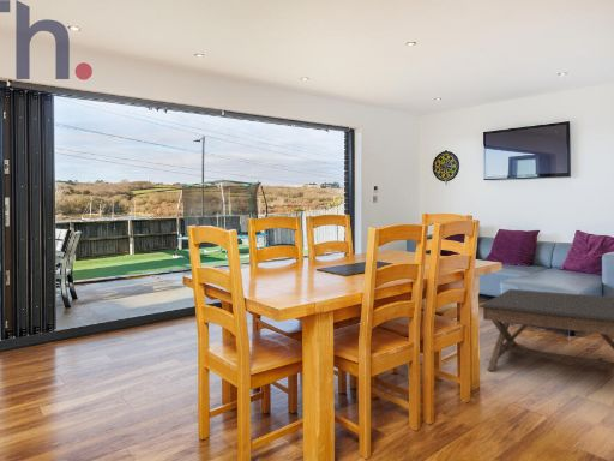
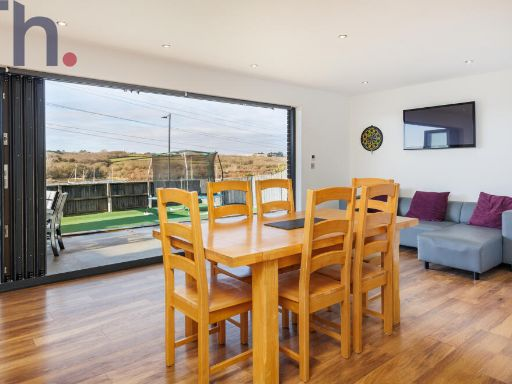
- coffee table [478,288,614,372]
